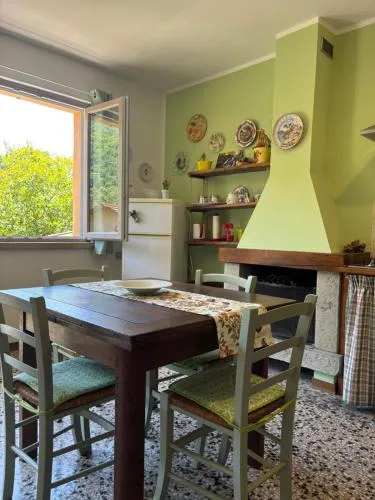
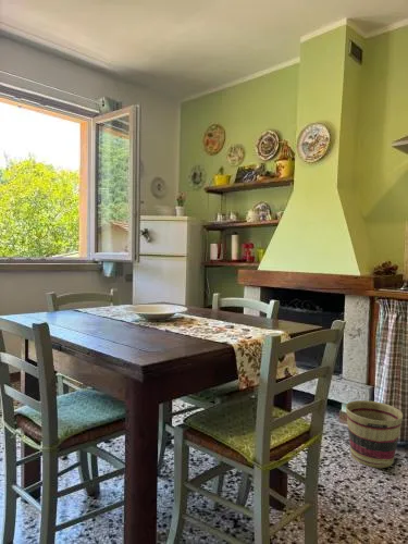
+ basket [345,399,404,469]
